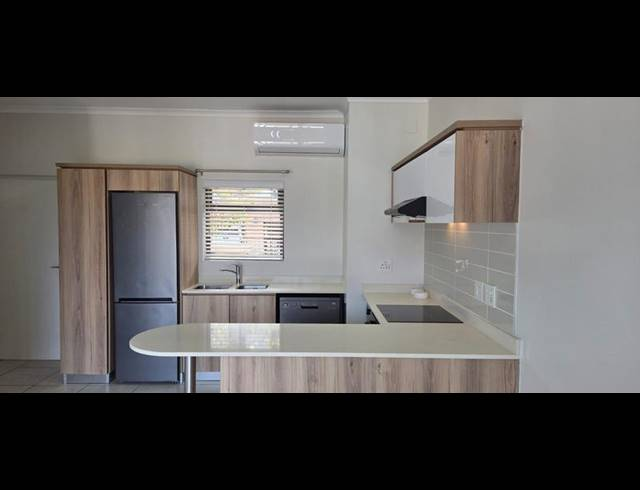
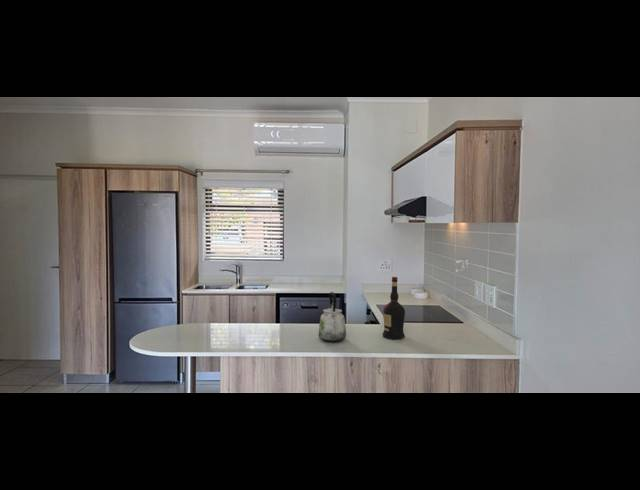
+ liquor [381,276,406,340]
+ kettle [317,291,347,343]
